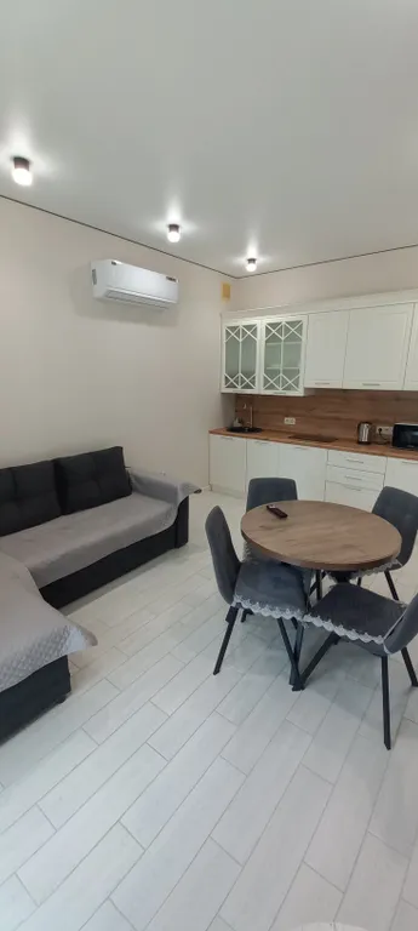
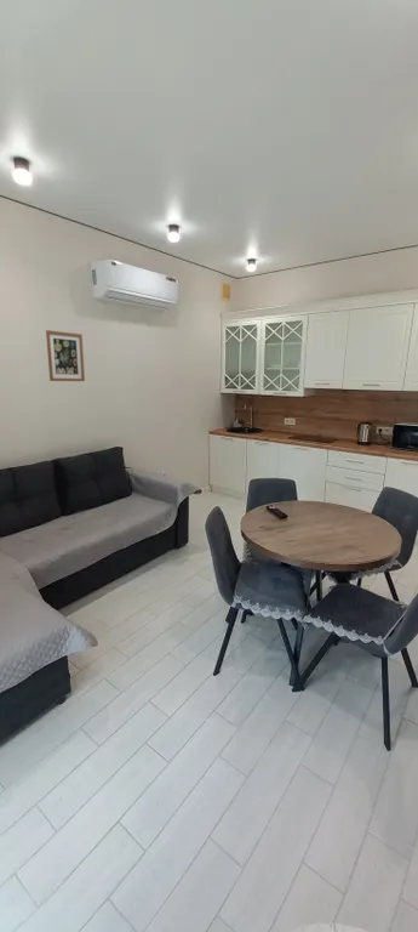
+ wall art [45,329,86,382]
